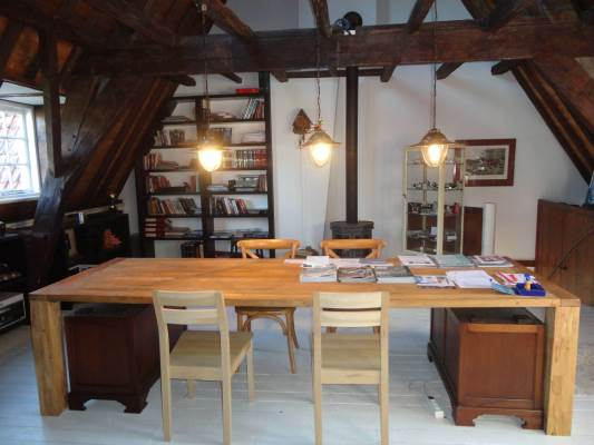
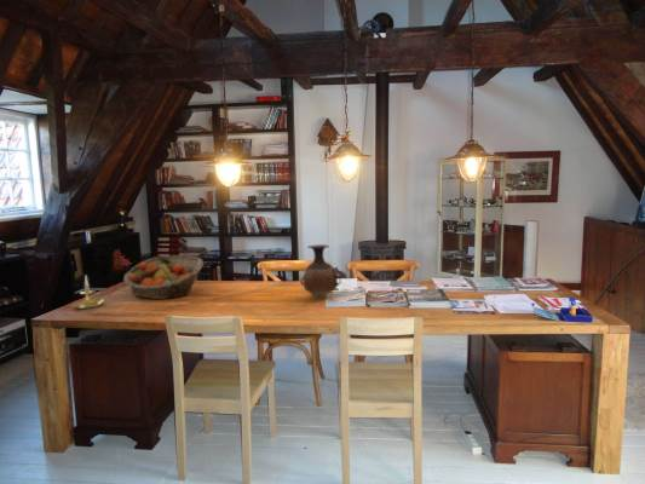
+ fruit basket [122,254,205,300]
+ vase [299,243,342,299]
+ candle holder [71,275,105,310]
